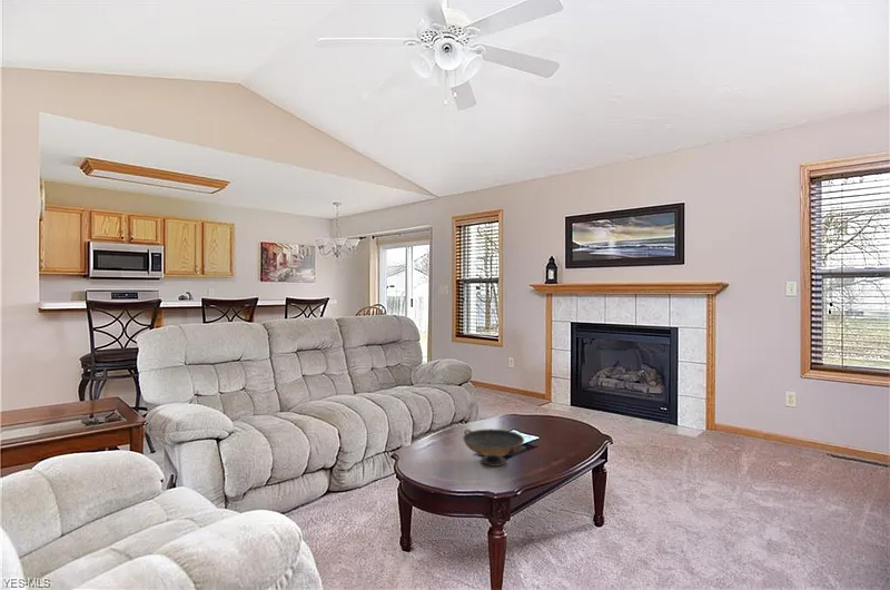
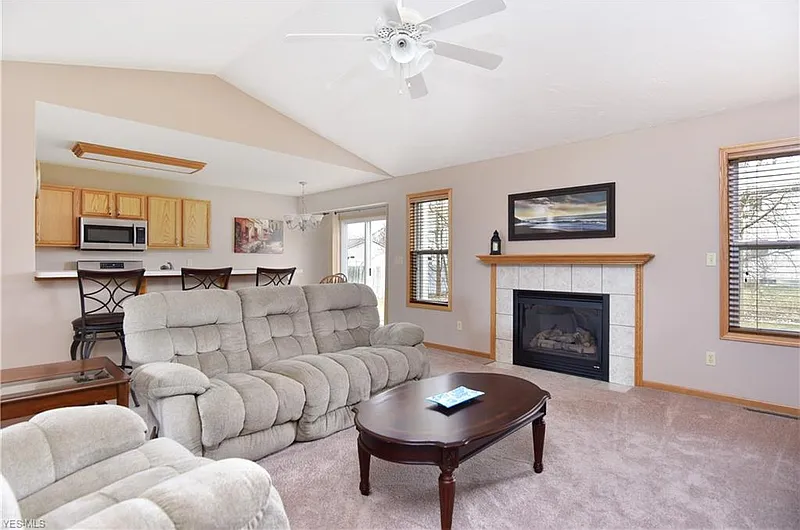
- decorative bowl [462,427,527,468]
